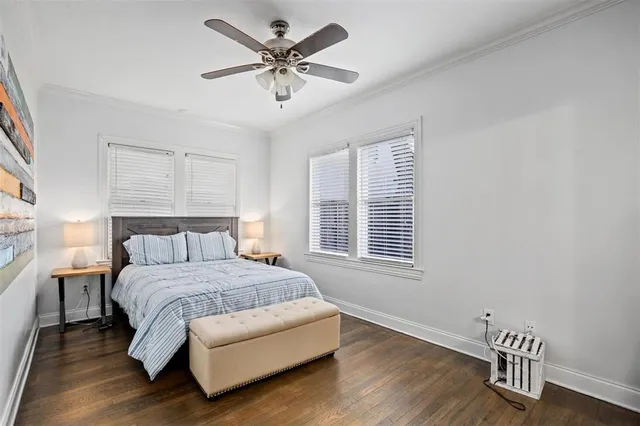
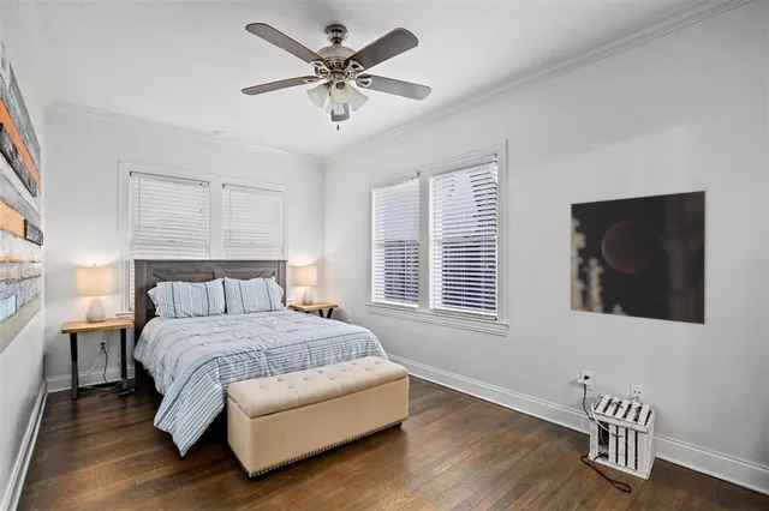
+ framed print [570,188,709,326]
